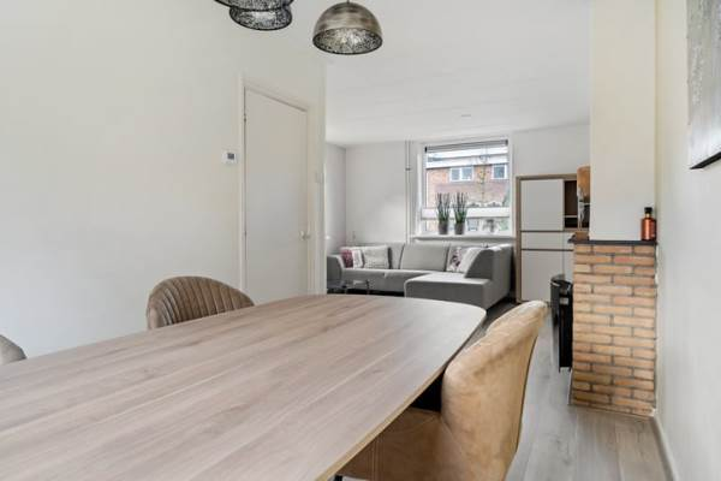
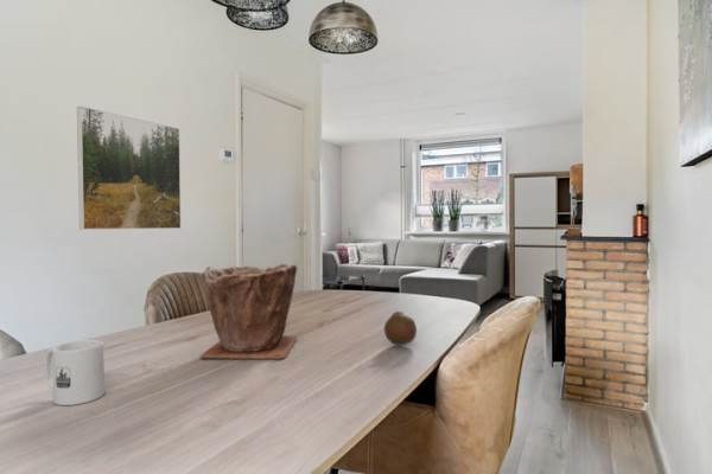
+ mug [43,339,106,406]
+ plant pot [198,262,299,360]
+ fruit [383,310,418,346]
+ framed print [76,105,182,231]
